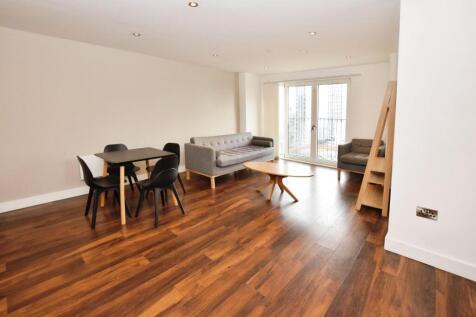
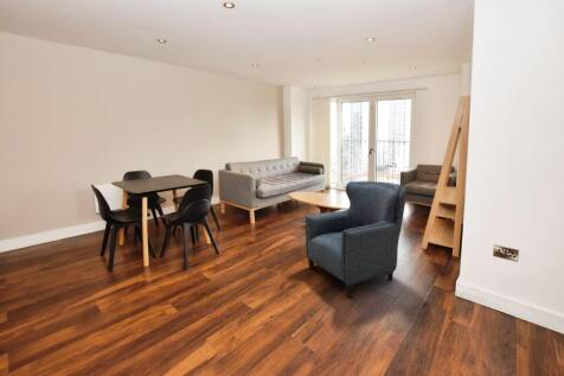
+ armchair [305,180,408,300]
